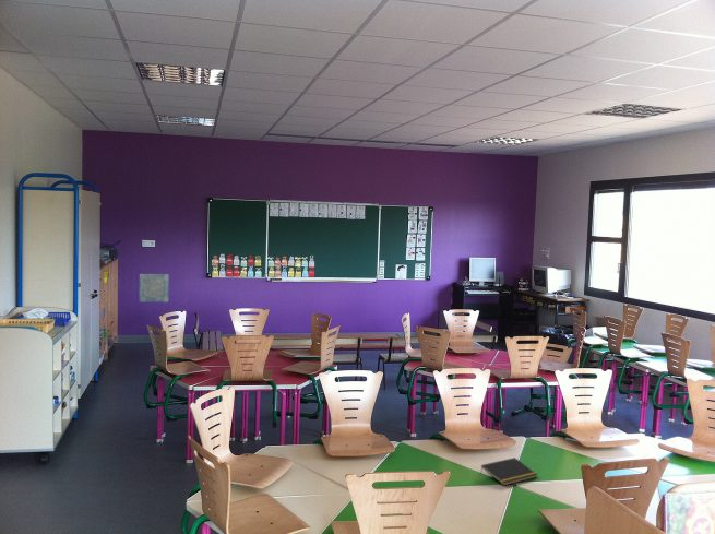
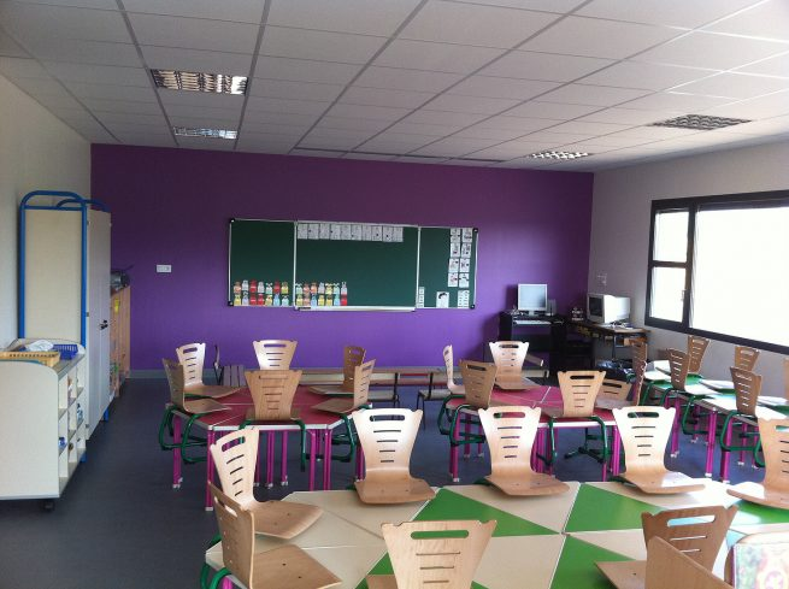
- wall art [139,273,170,304]
- notepad [479,456,538,486]
